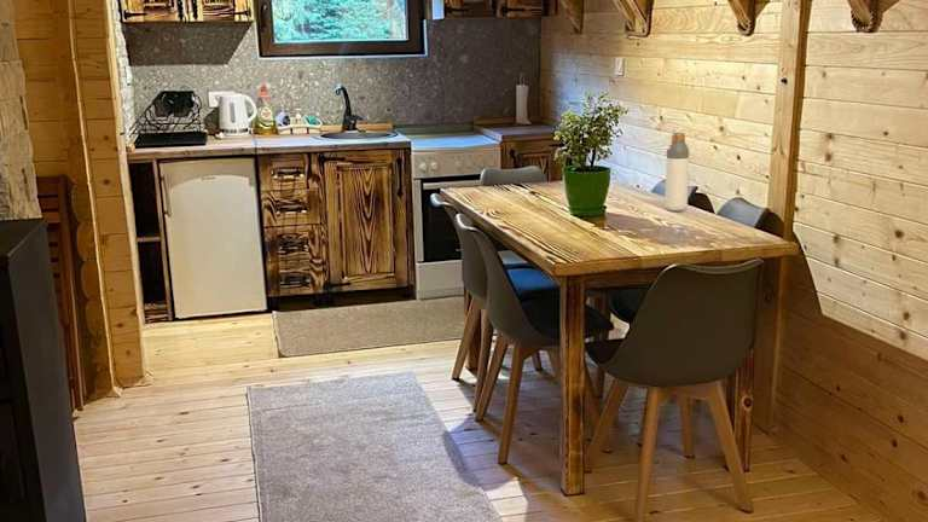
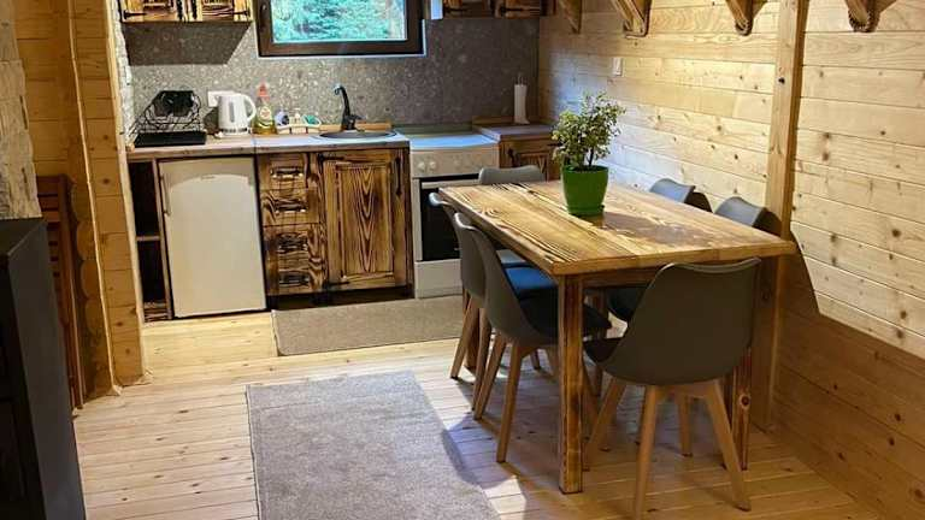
- bottle [665,132,690,213]
